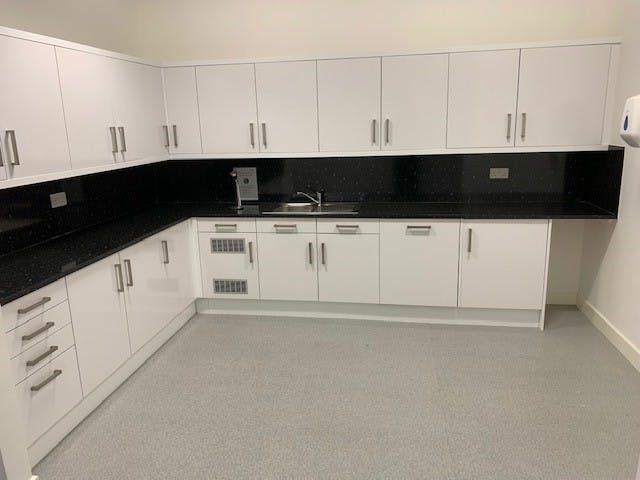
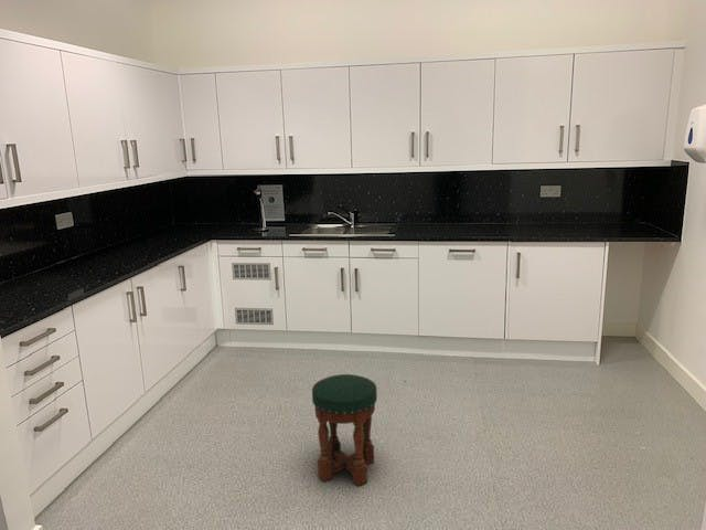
+ stool [311,373,378,487]
